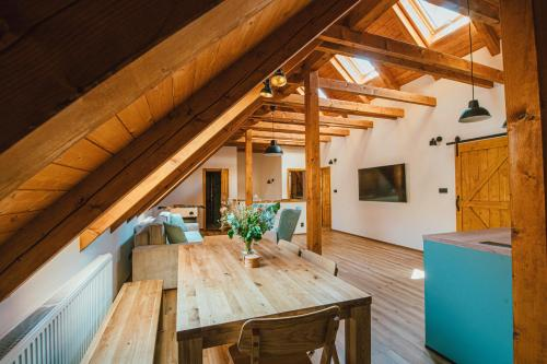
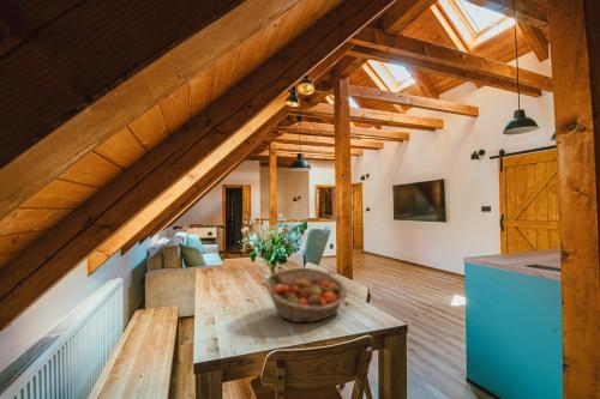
+ fruit basket [264,266,348,324]
